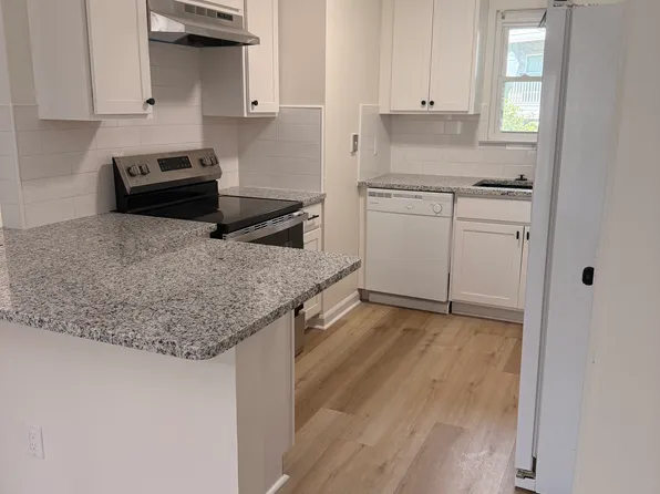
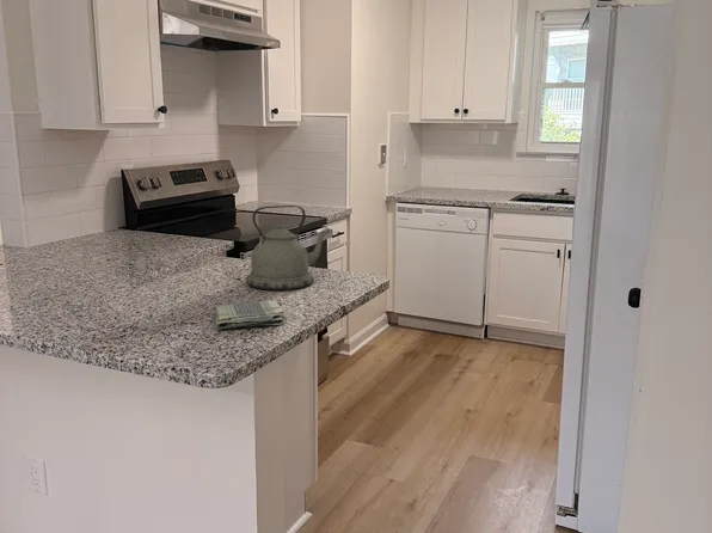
+ dish towel [214,300,286,330]
+ kettle [245,204,331,290]
